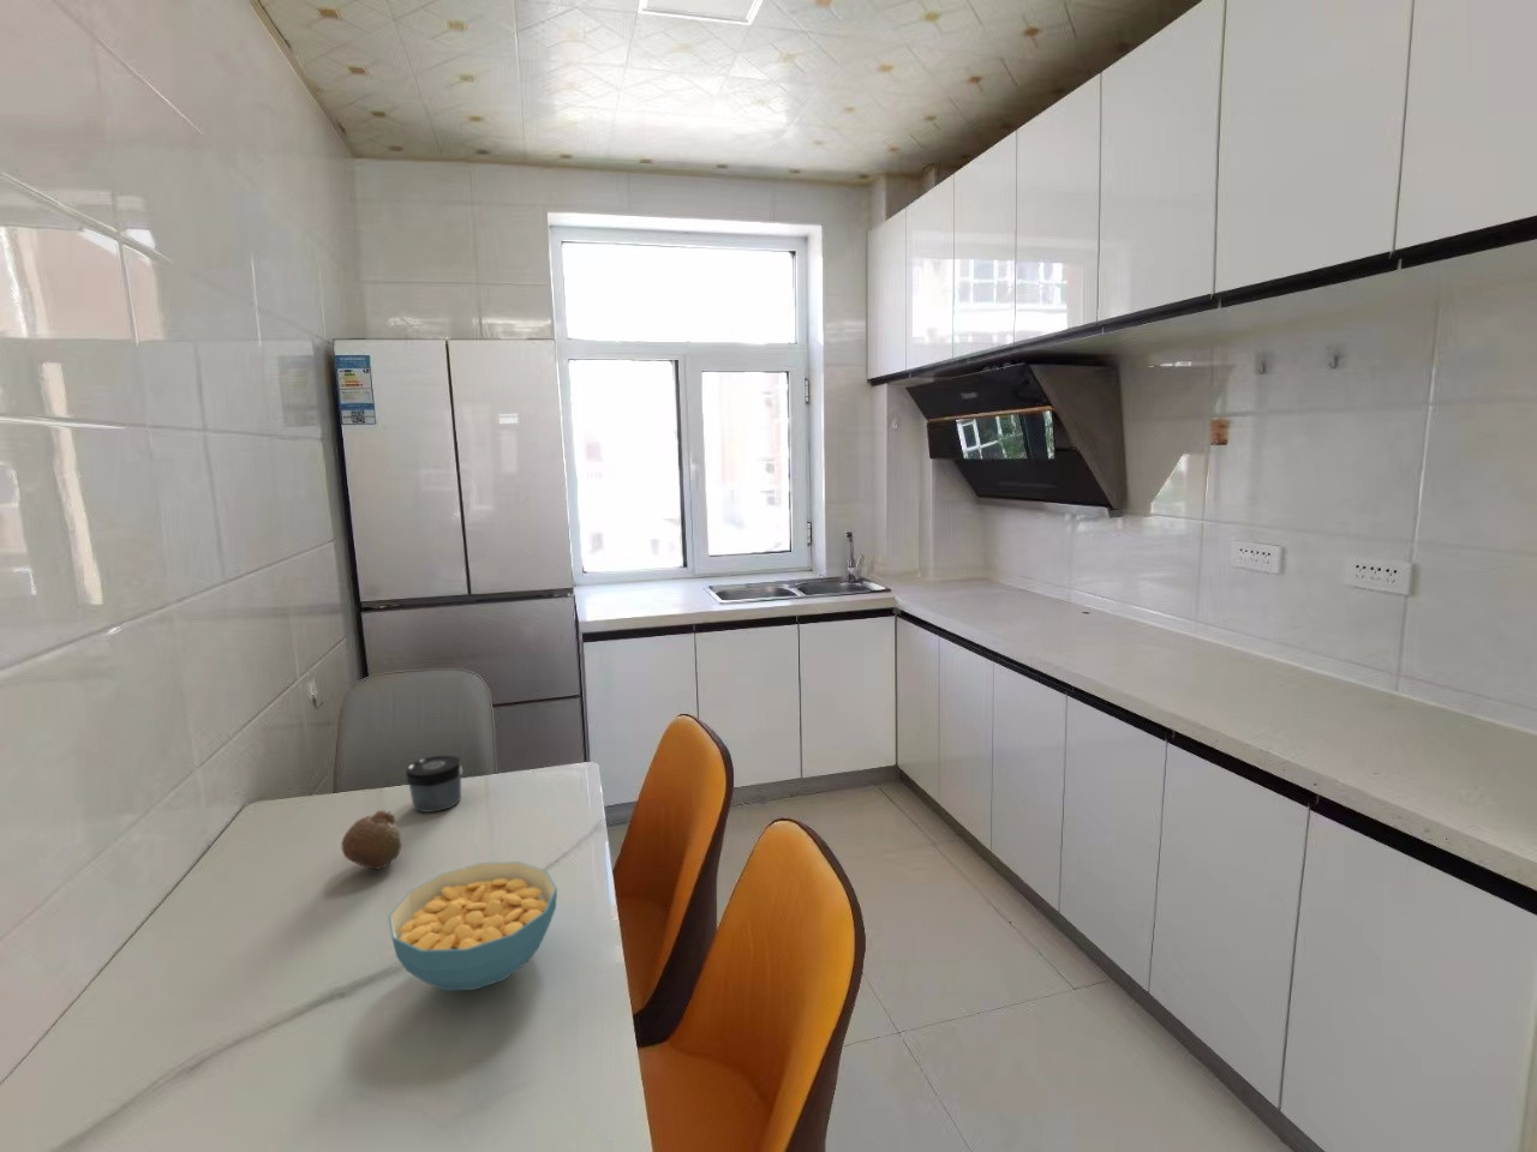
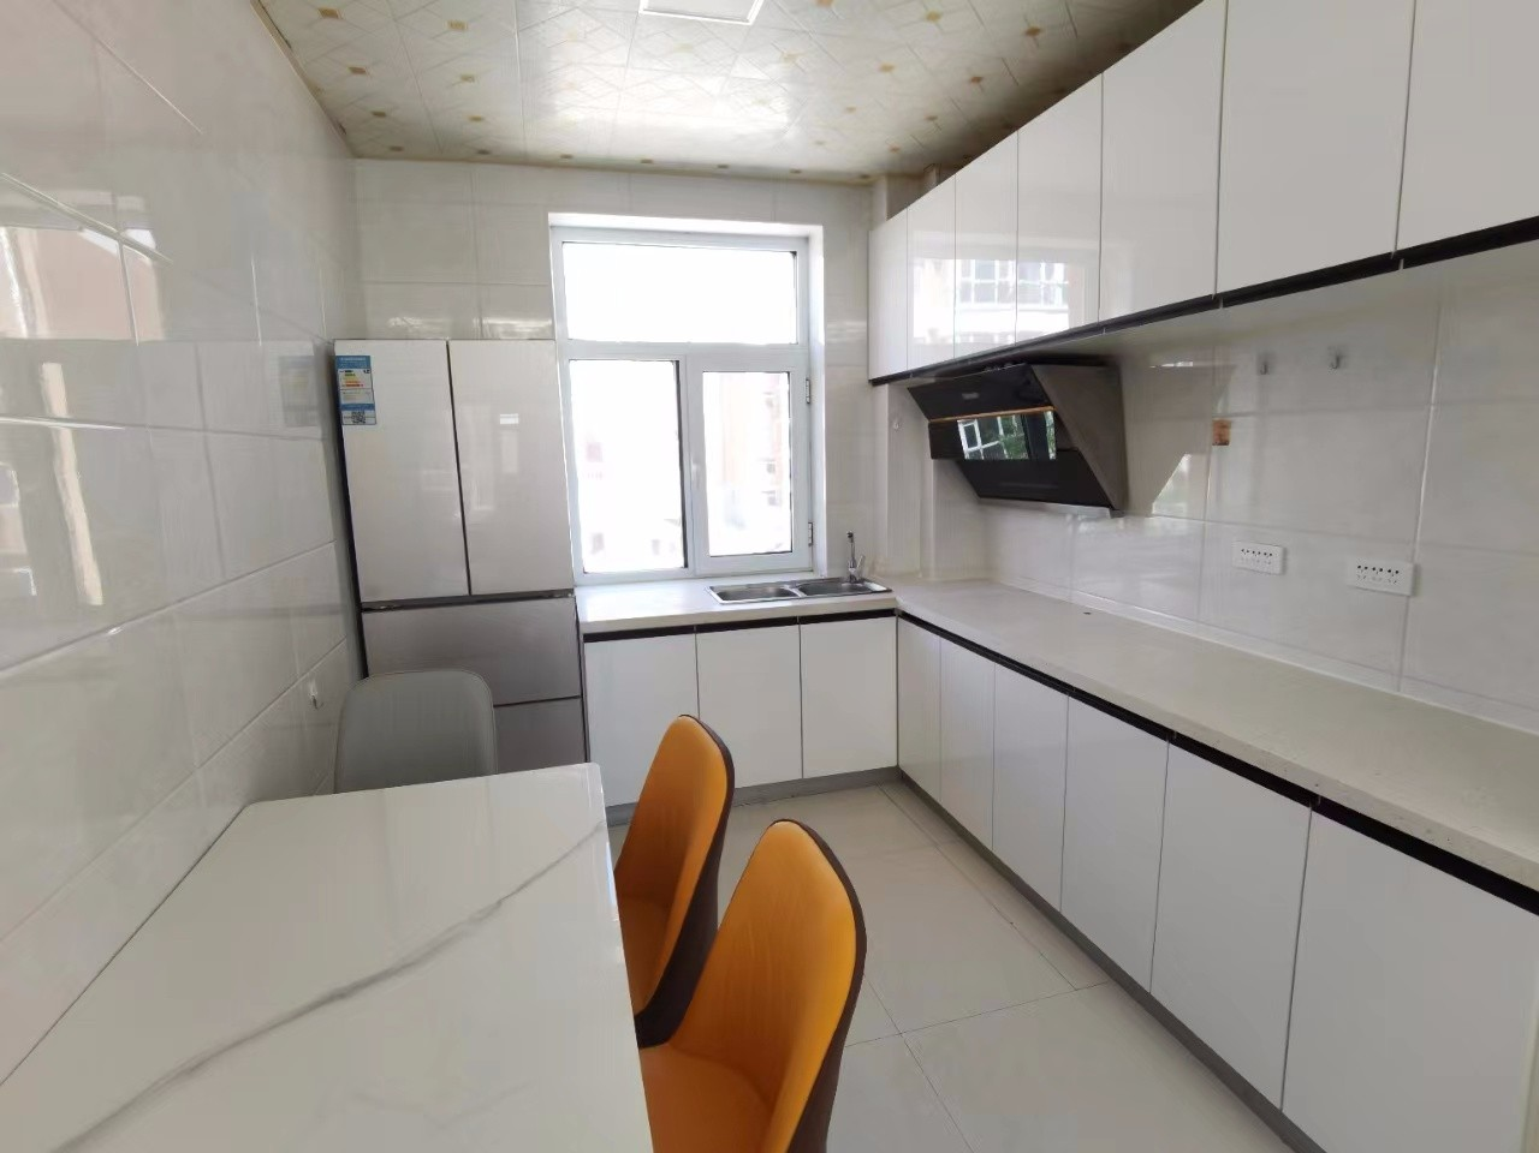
- cereal bowl [386,860,558,991]
- fruit [340,808,402,871]
- jar [404,755,465,813]
